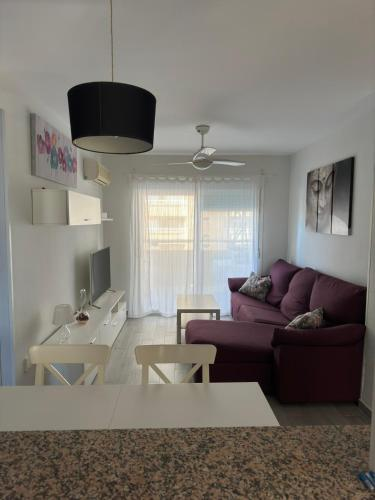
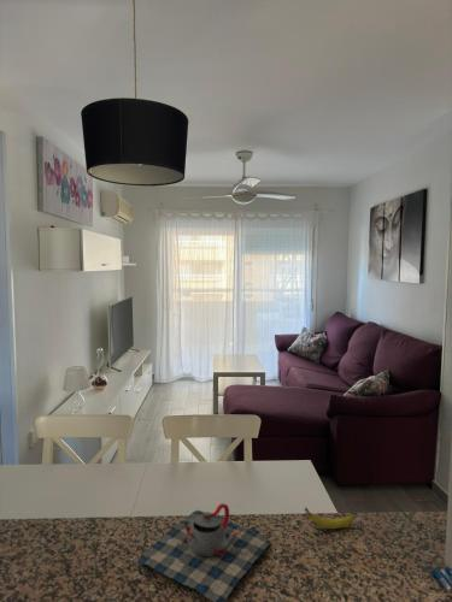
+ teapot [135,502,272,602]
+ banana [304,507,356,530]
